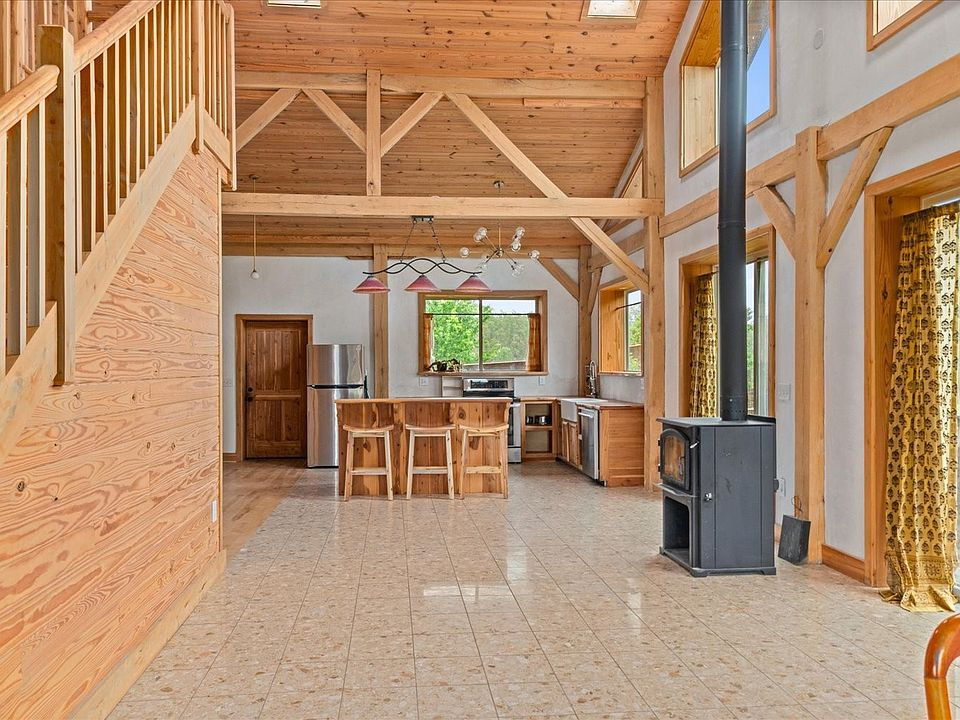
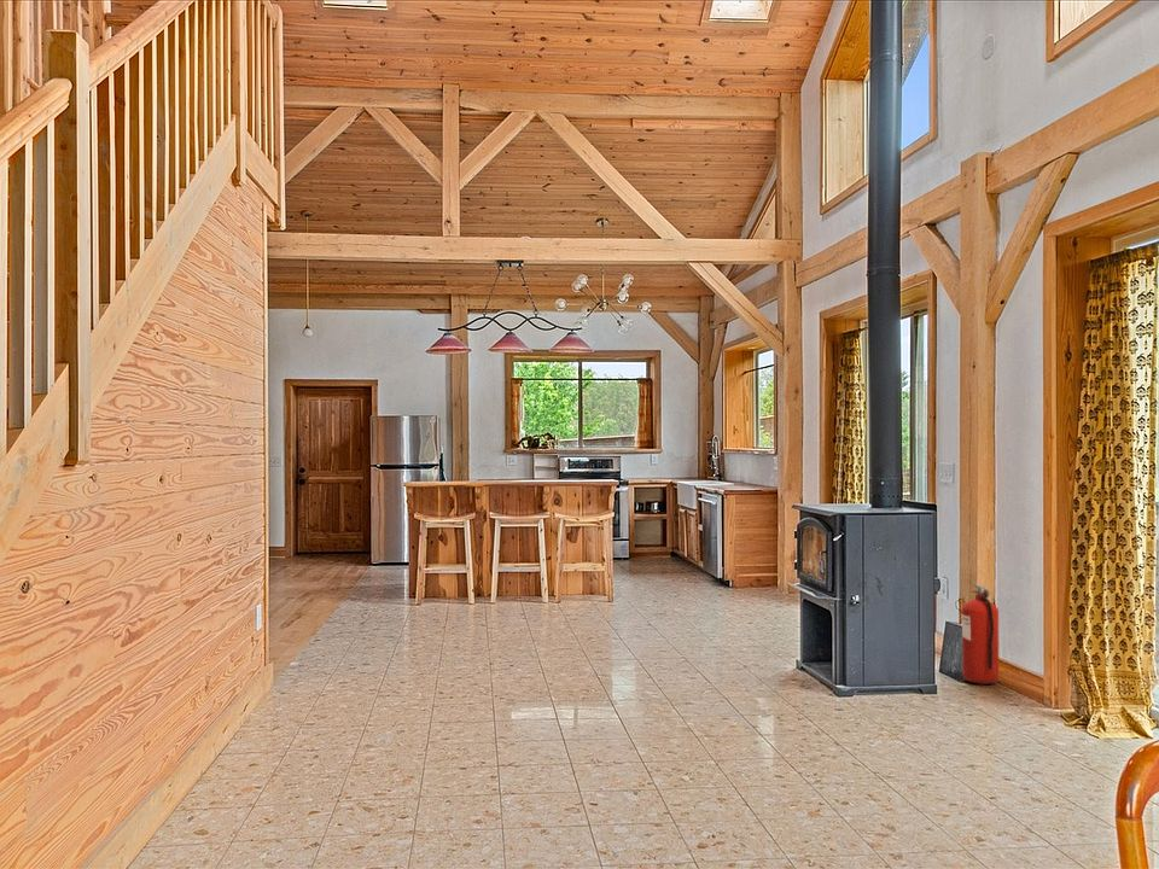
+ fire extinguisher [961,581,1000,686]
